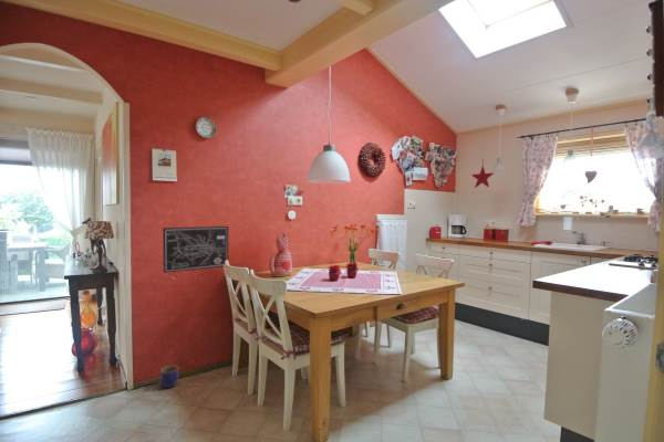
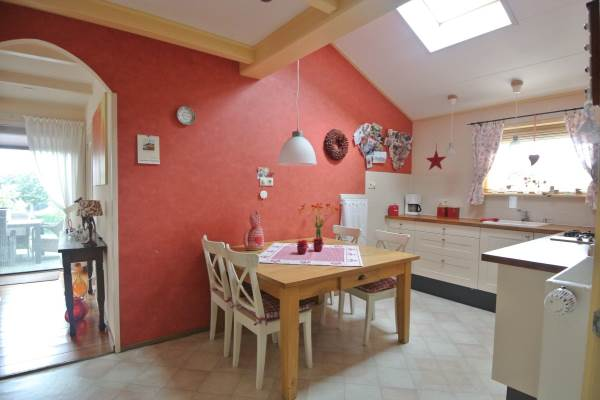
- wall art [162,225,229,274]
- planter [159,365,179,389]
